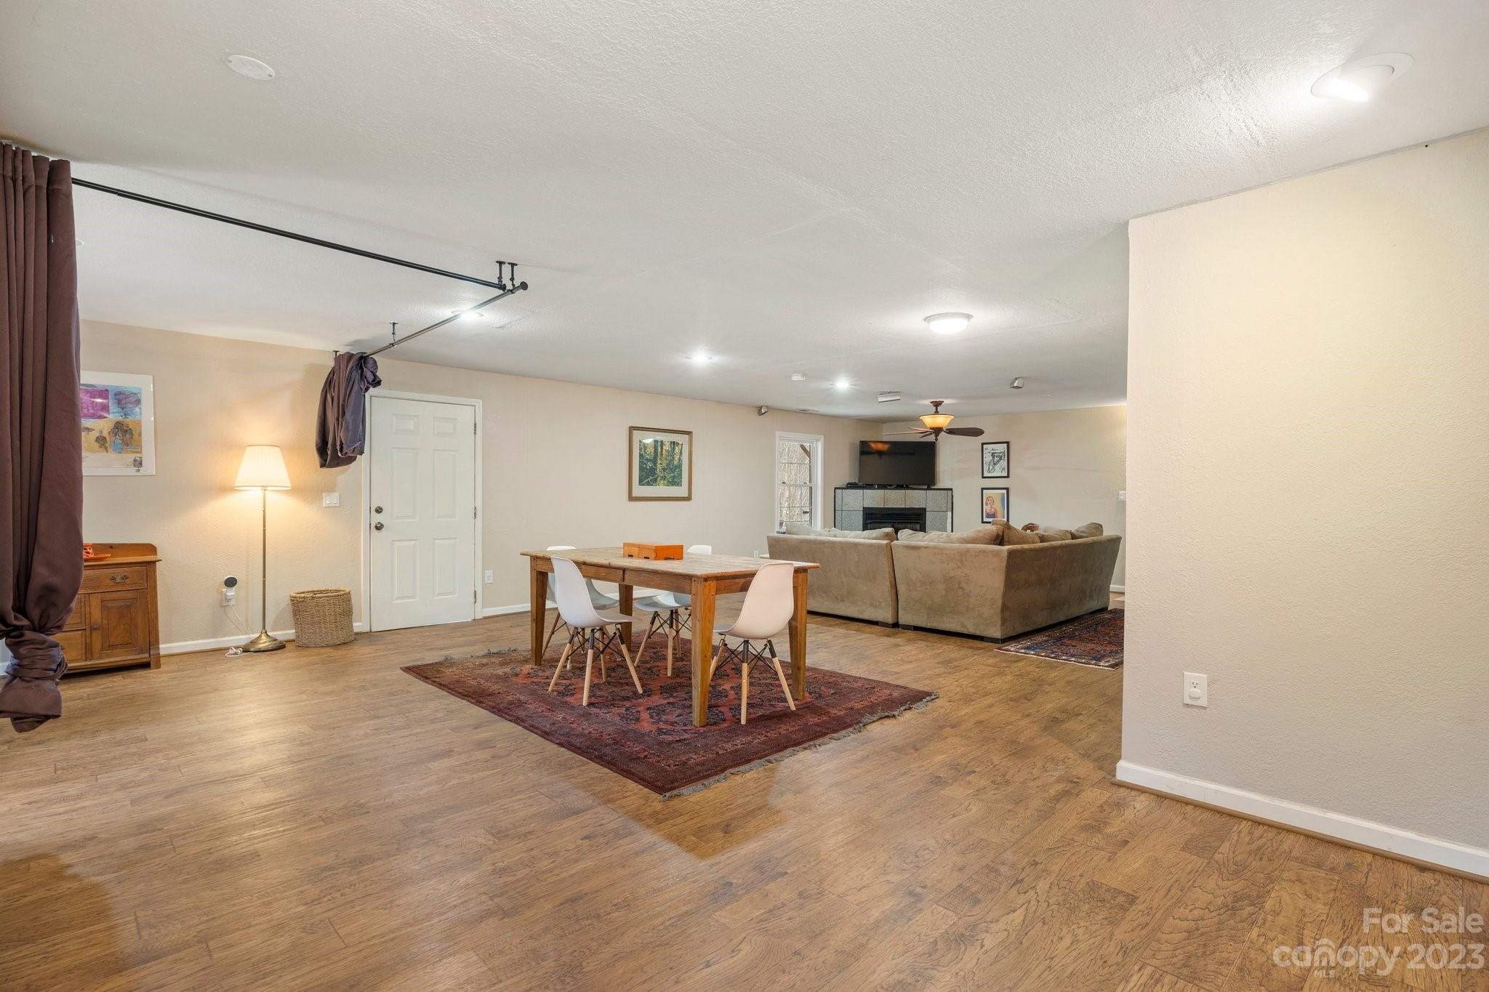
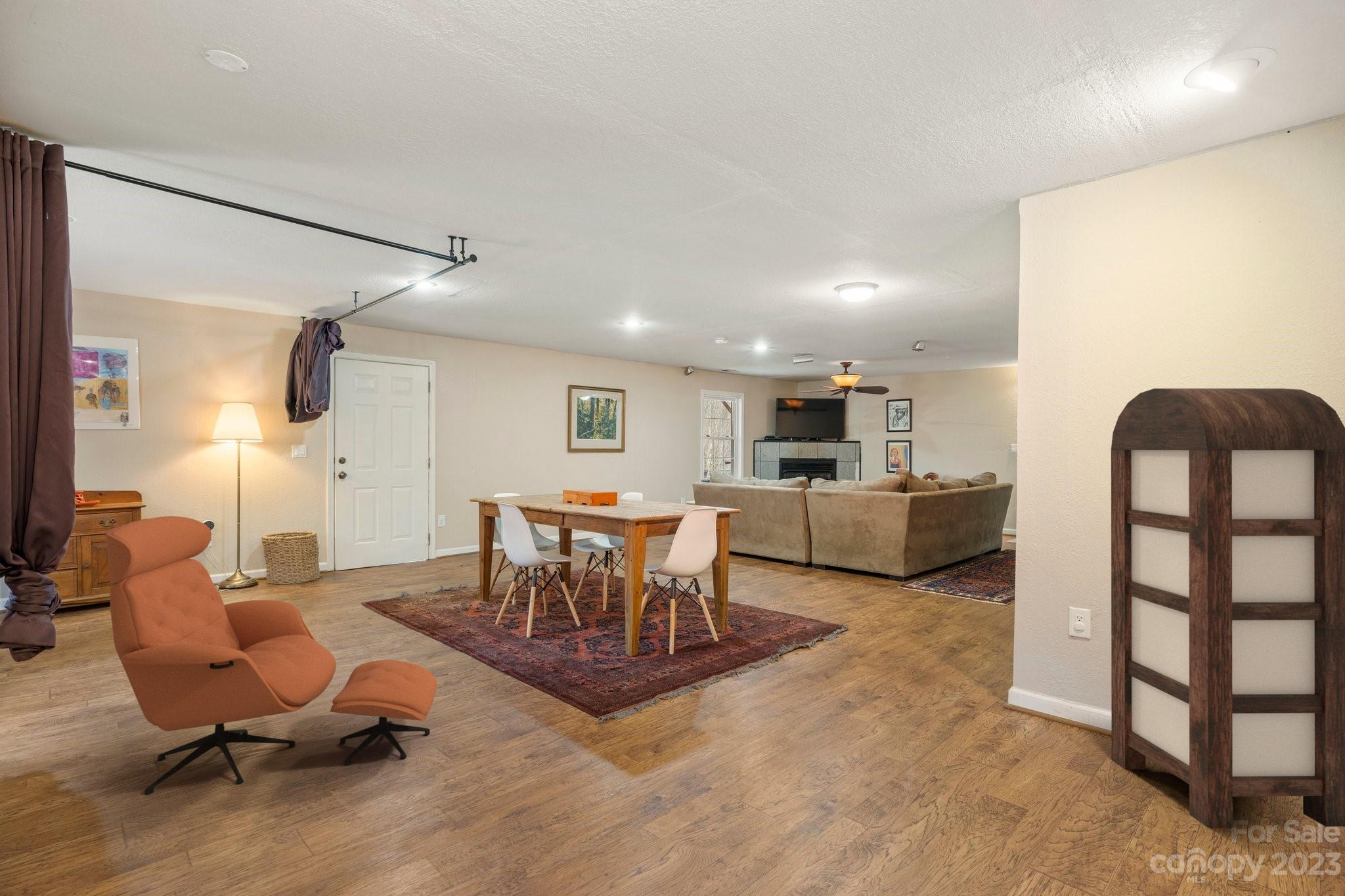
+ bookshelf [1111,388,1345,828]
+ armchair [105,515,438,795]
